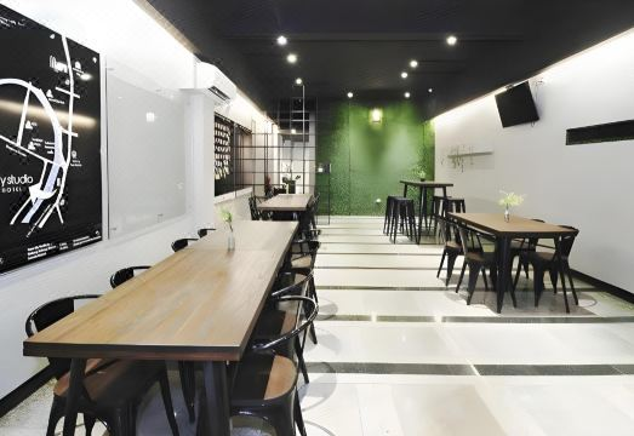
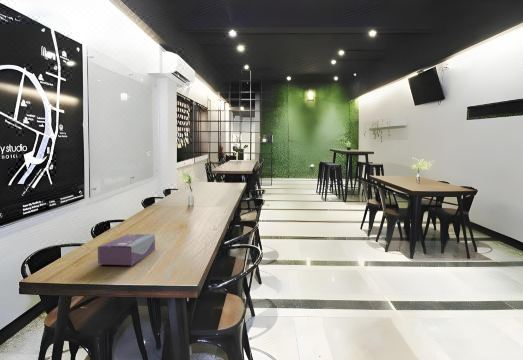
+ tissue box [97,233,156,266]
